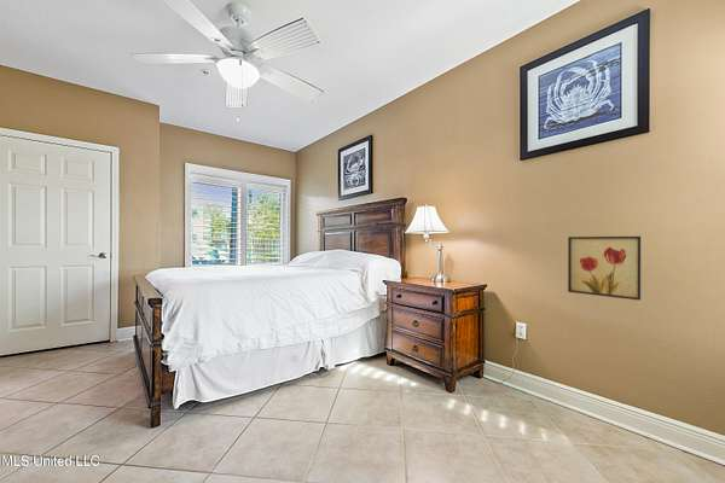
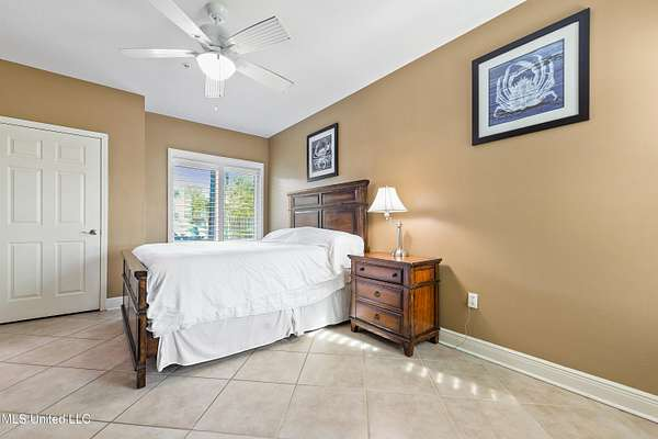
- wall art [567,235,642,301]
